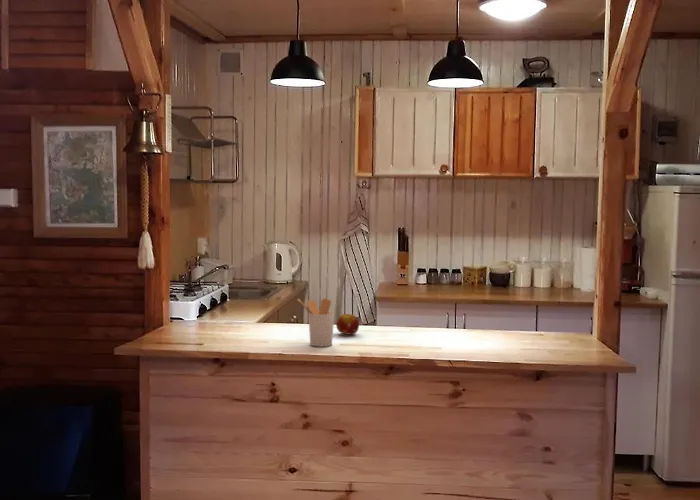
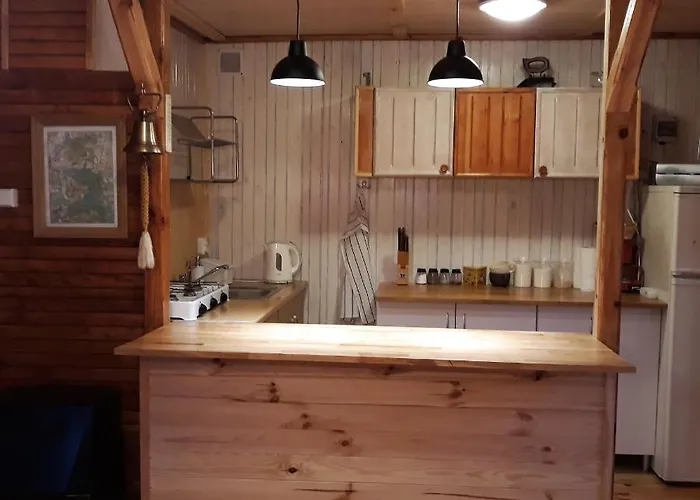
- fruit [335,313,360,336]
- utensil holder [296,297,335,348]
